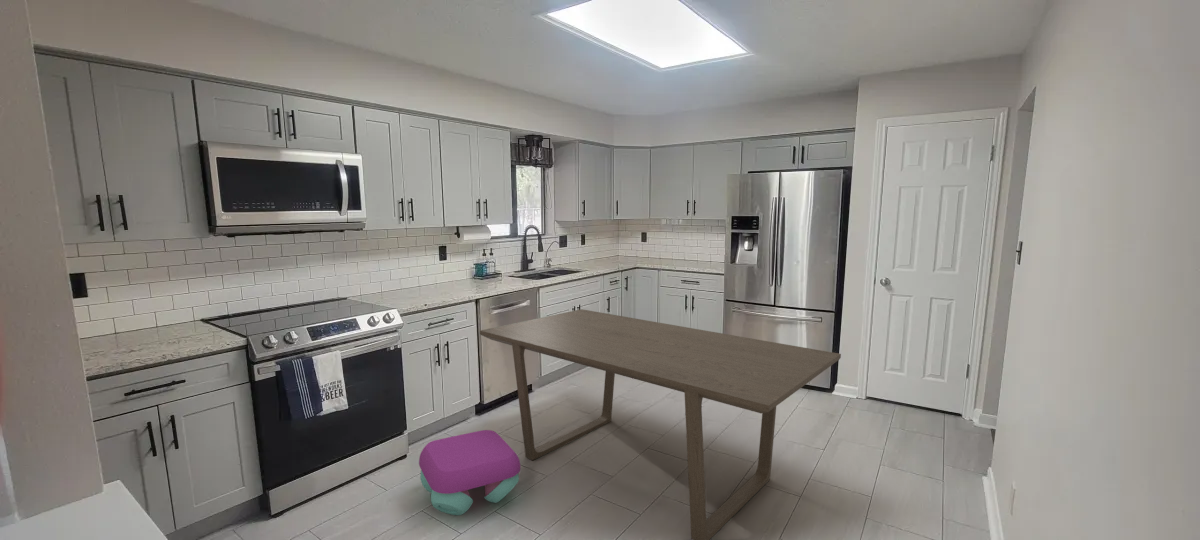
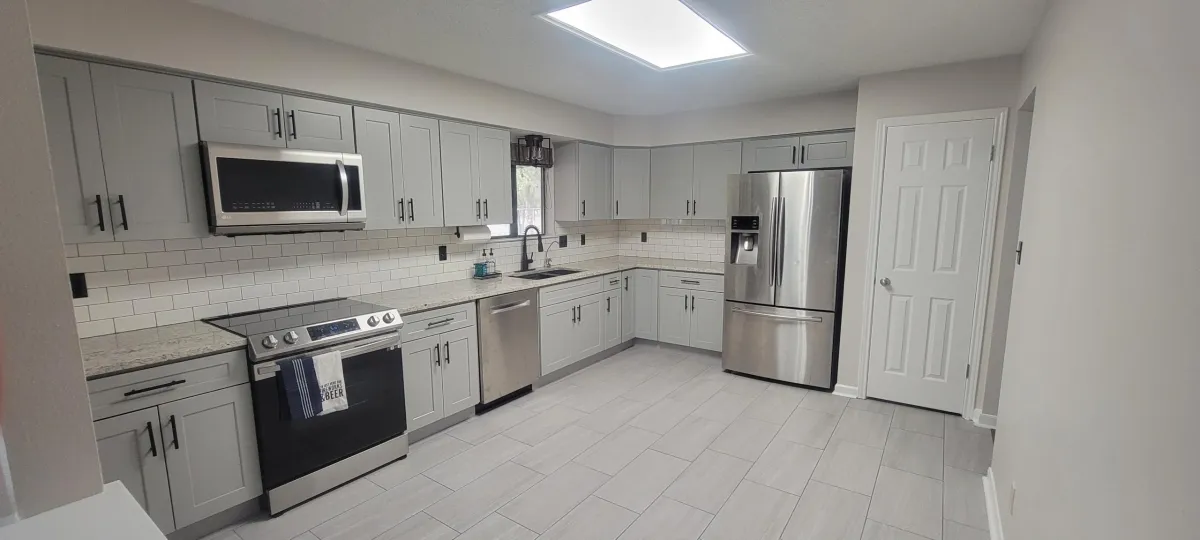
- stool [418,429,521,516]
- dining table [479,308,842,540]
